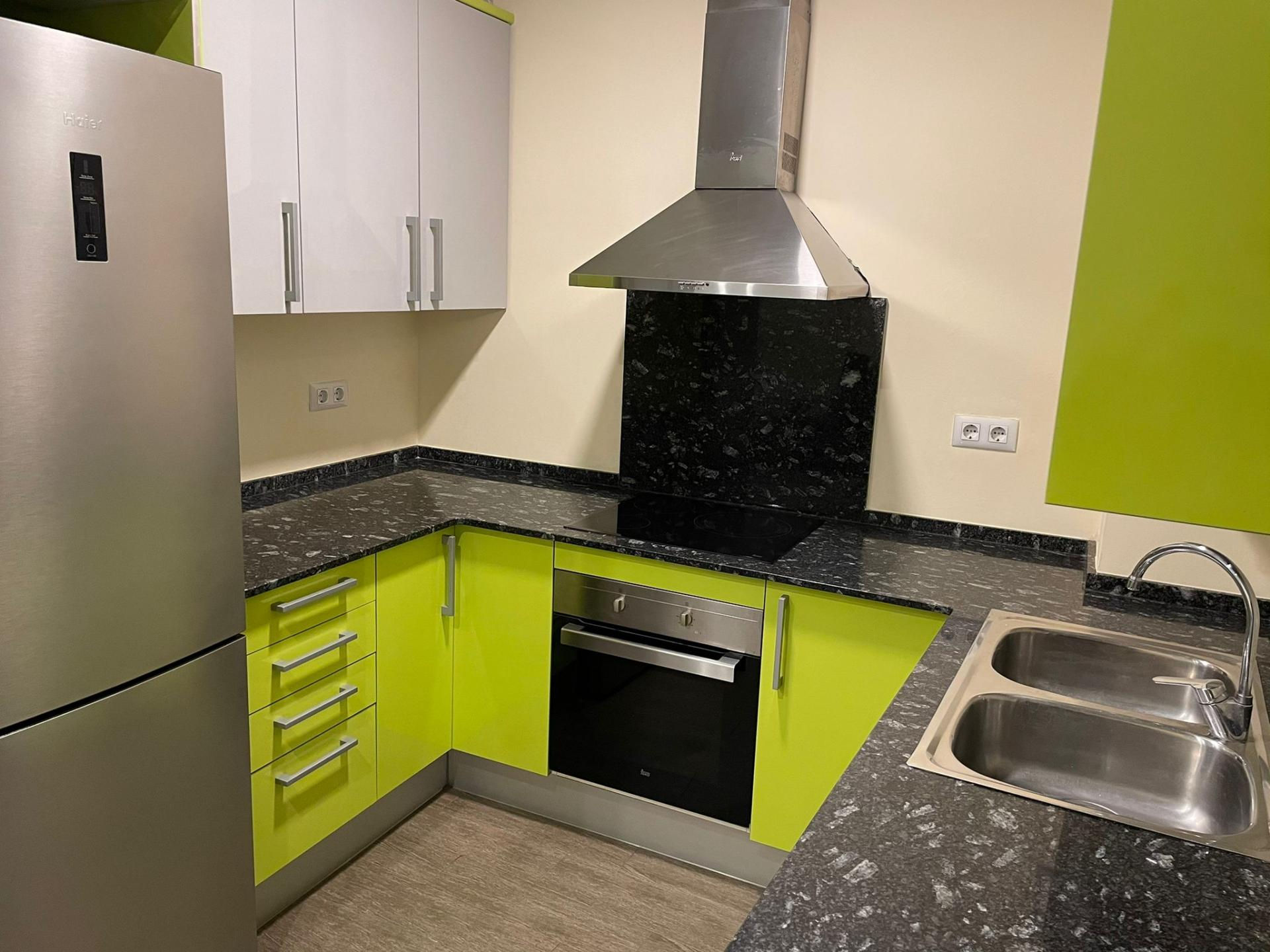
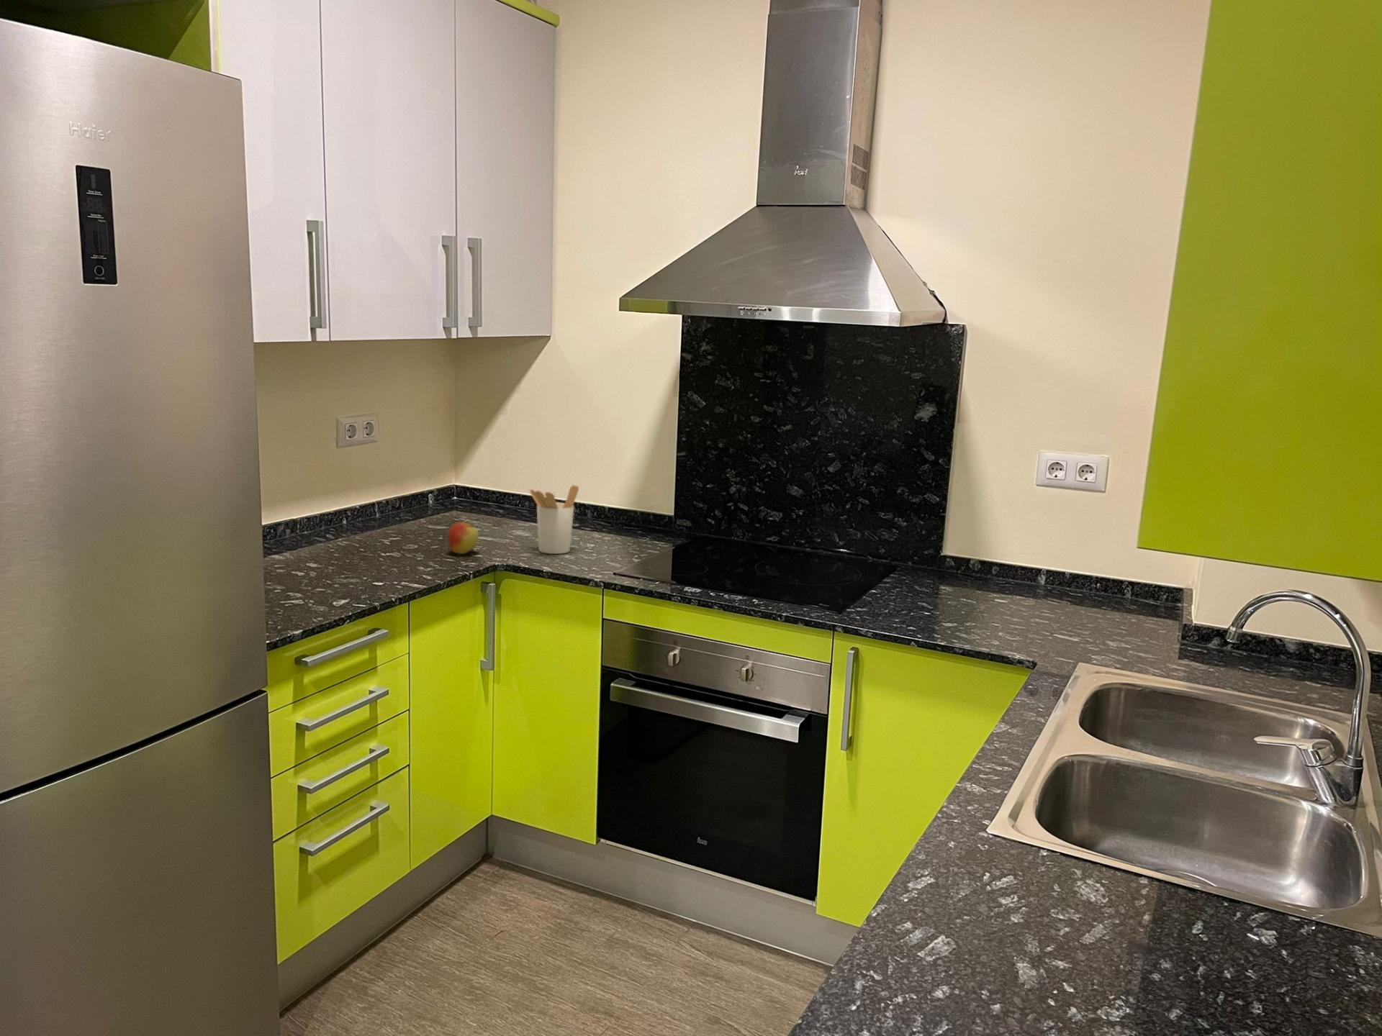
+ utensil holder [529,484,579,555]
+ apple [447,521,480,555]
